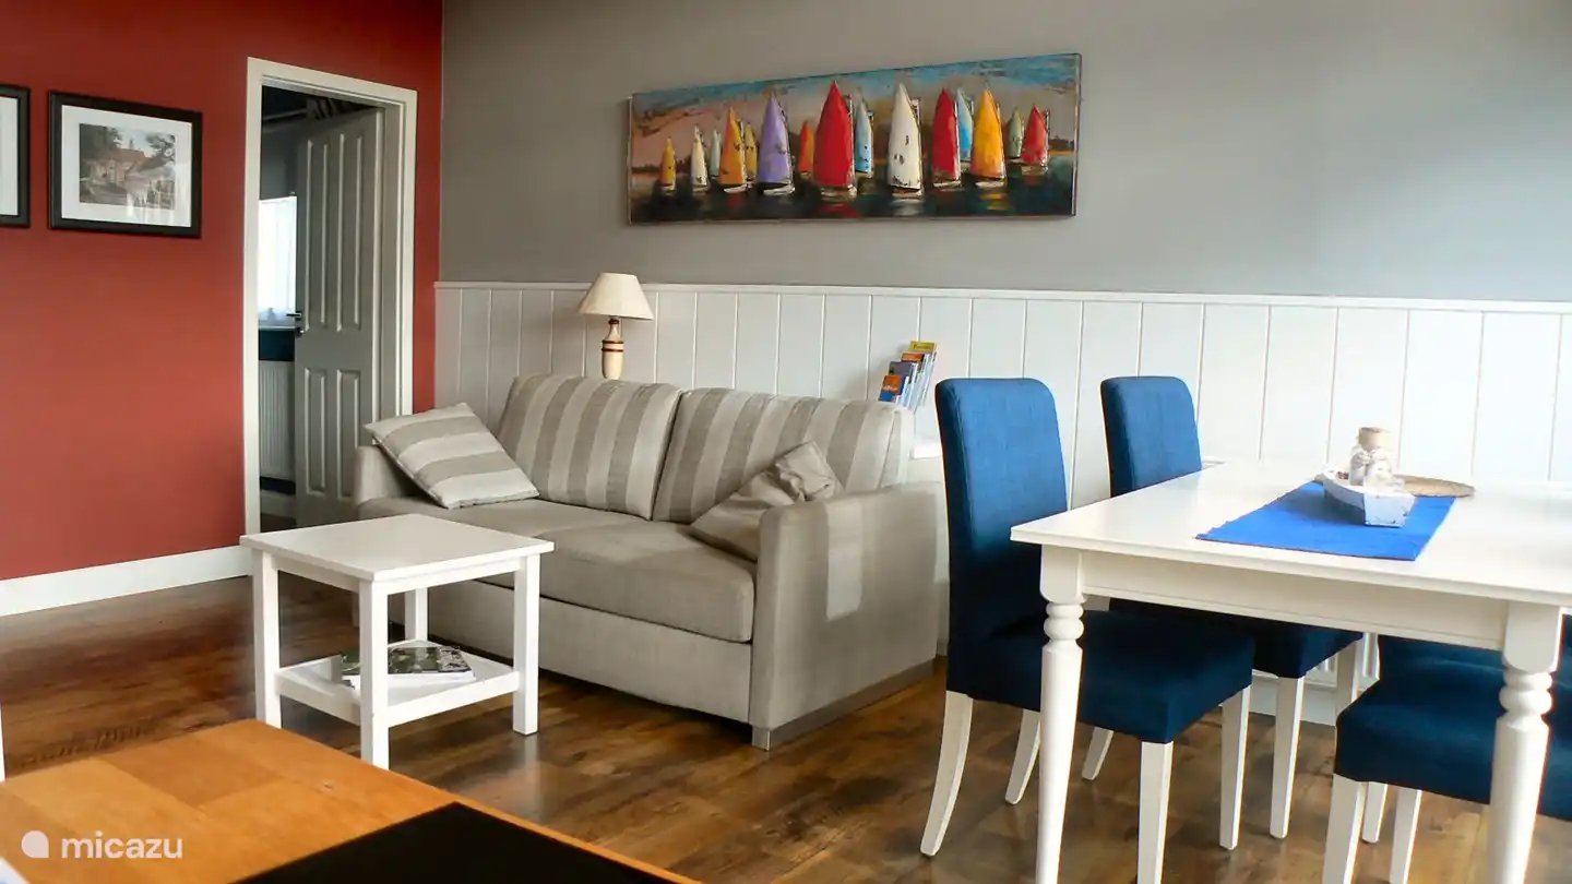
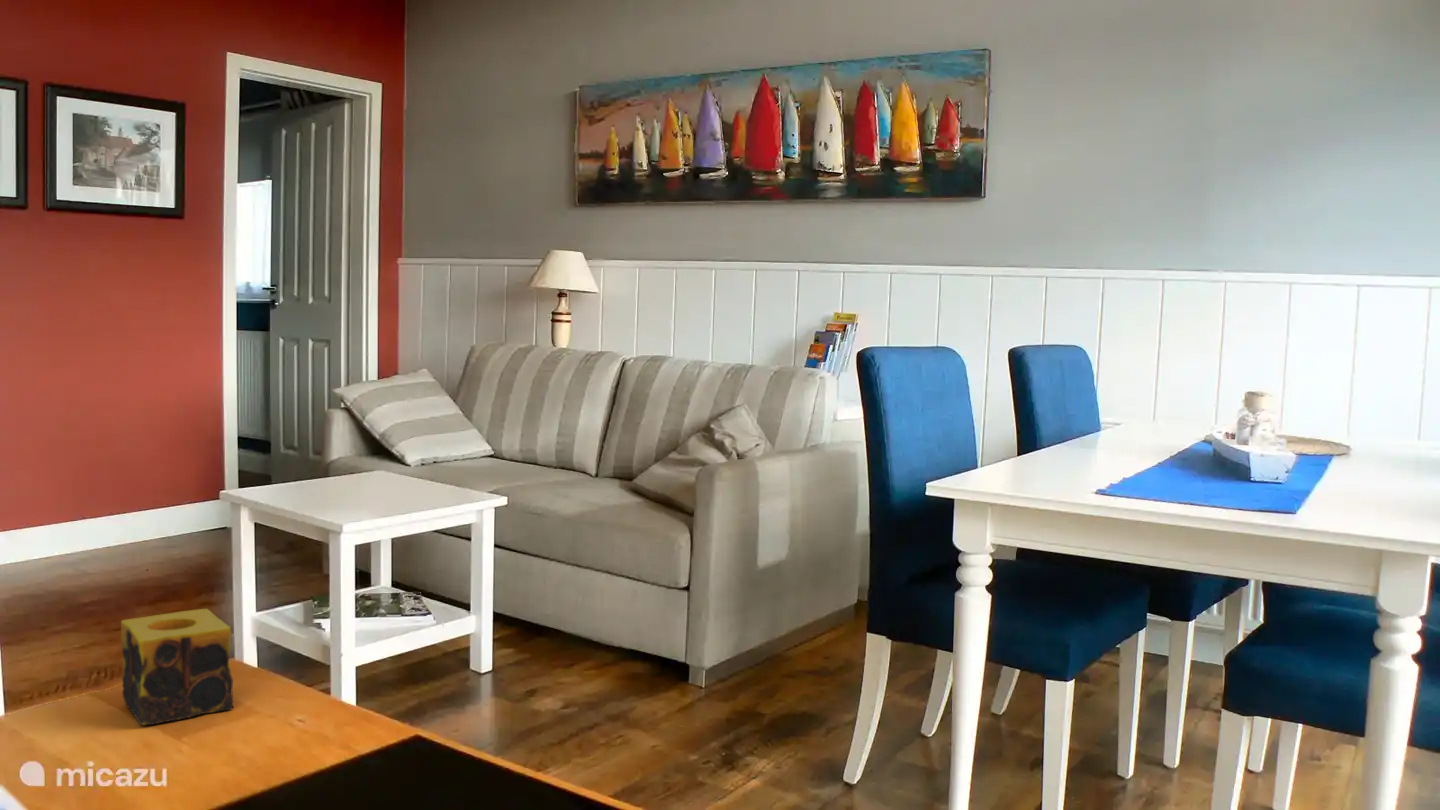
+ candle [120,608,235,726]
